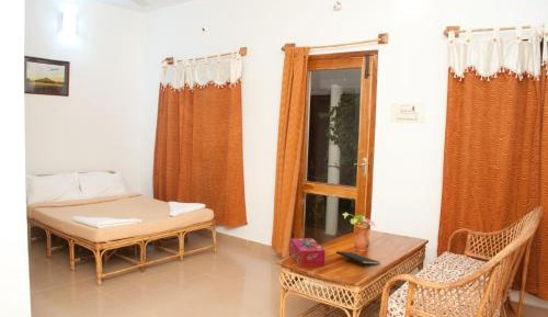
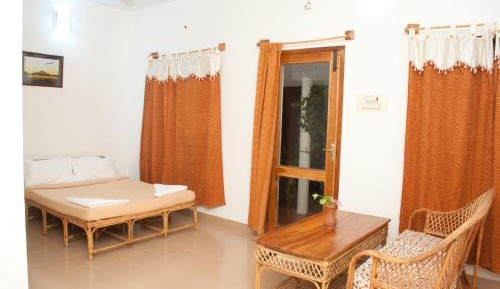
- tissue box [288,237,327,269]
- notepad [335,250,381,270]
